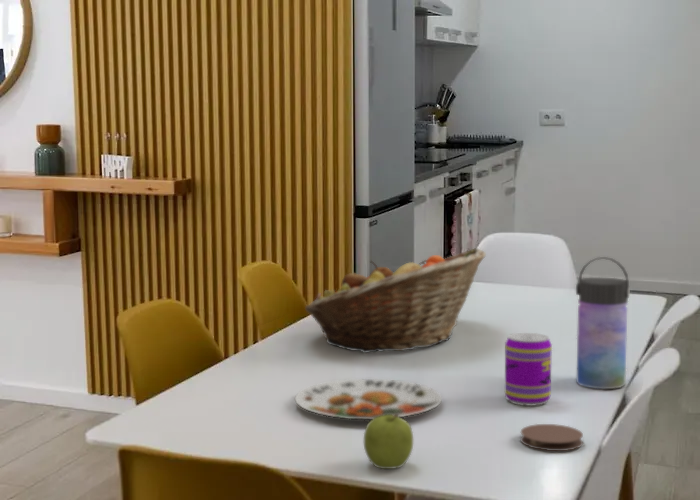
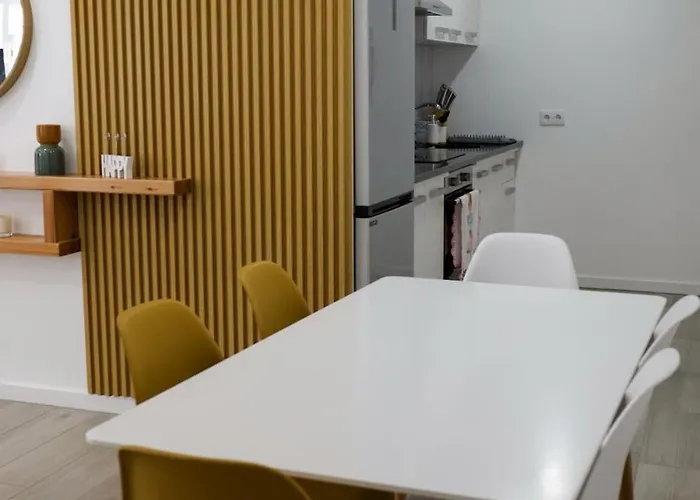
- water bottle [575,256,631,390]
- fruit [363,415,414,470]
- beverage can [504,332,553,407]
- plate [294,378,443,420]
- coaster [520,423,584,452]
- fruit basket [304,247,487,354]
